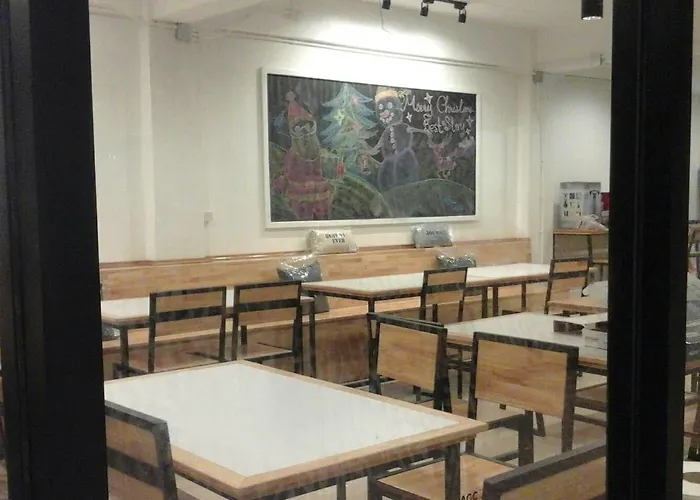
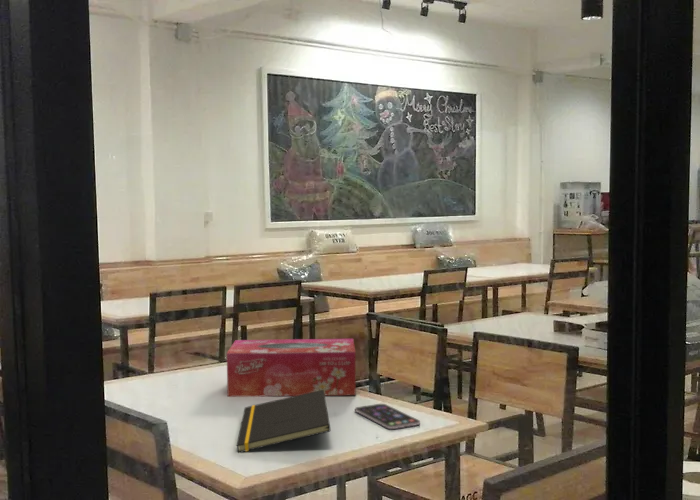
+ notepad [235,390,331,454]
+ smartphone [354,403,421,430]
+ tissue box [226,338,357,398]
